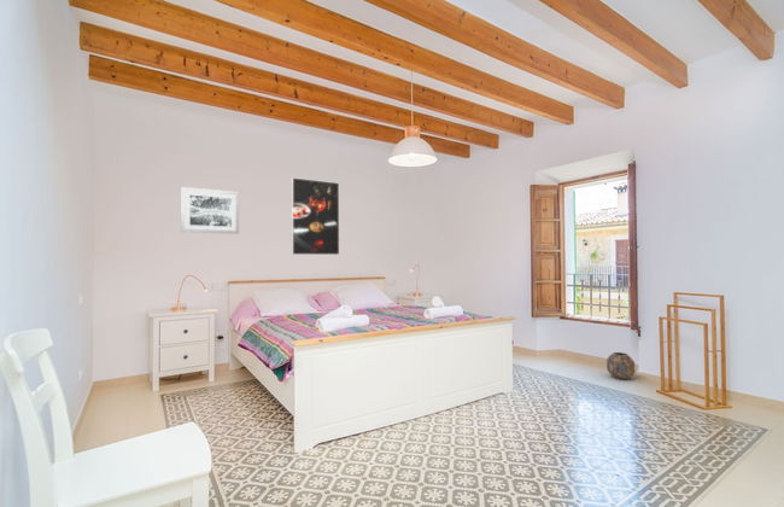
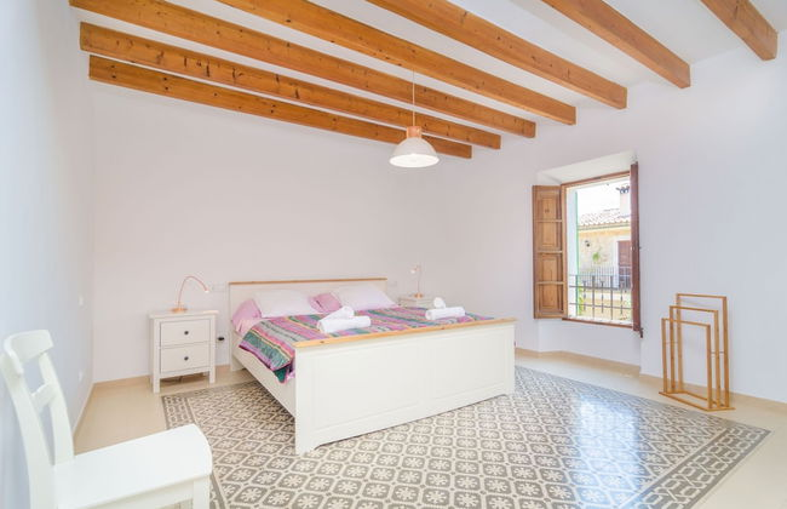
- wall art [180,186,240,235]
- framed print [291,176,340,256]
- planter [605,351,636,380]
